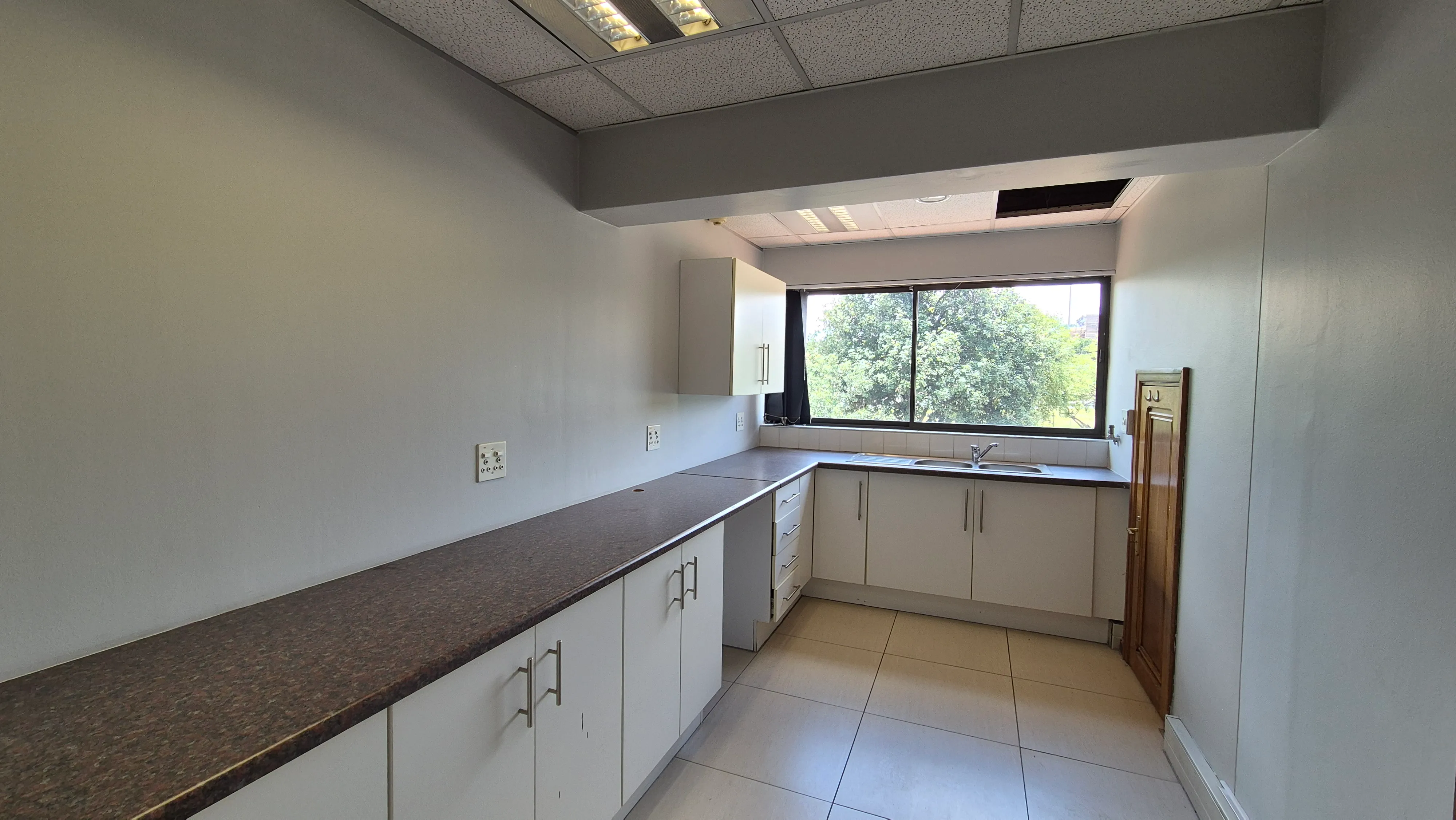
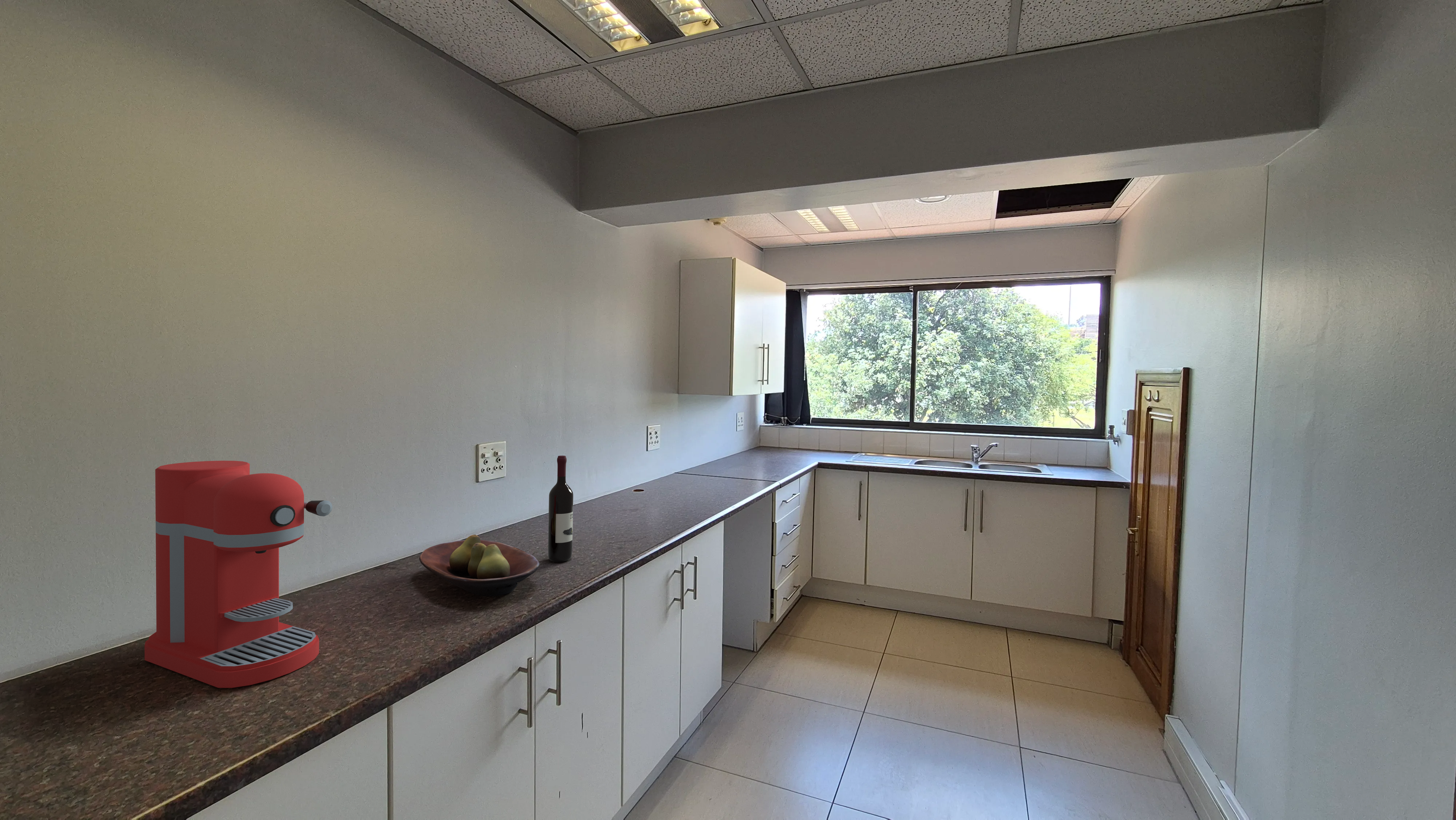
+ wine bottle [548,455,574,562]
+ fruit bowl [419,534,540,596]
+ coffee maker [144,460,333,688]
